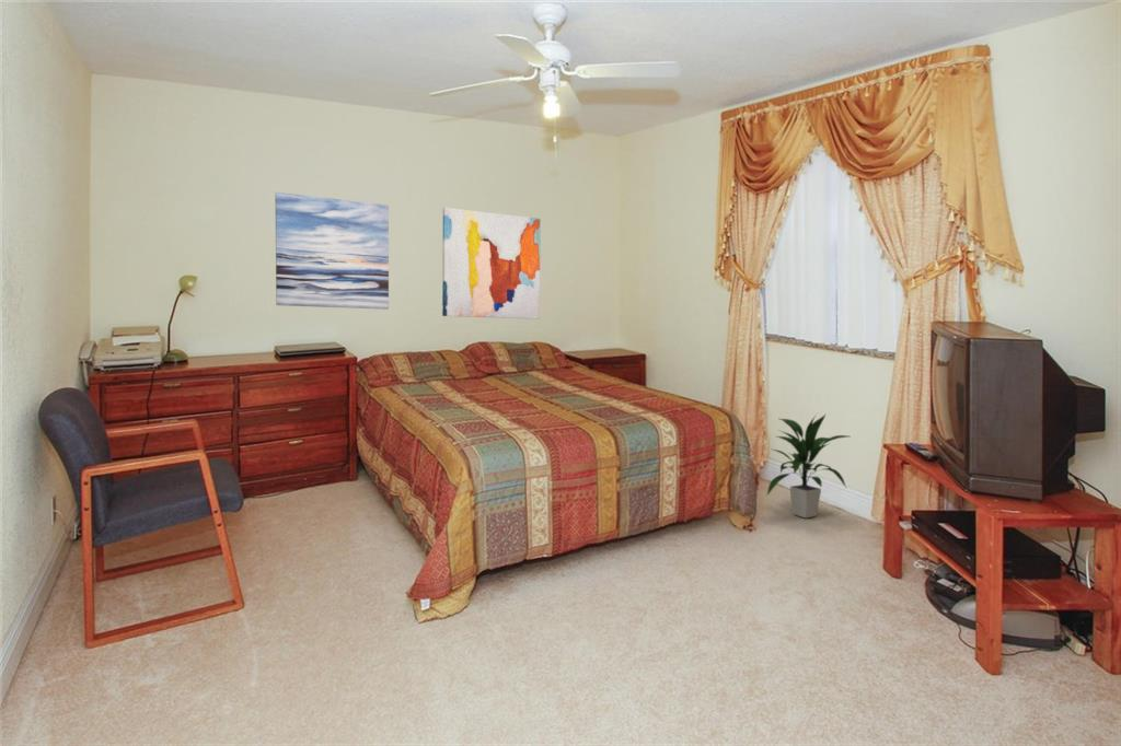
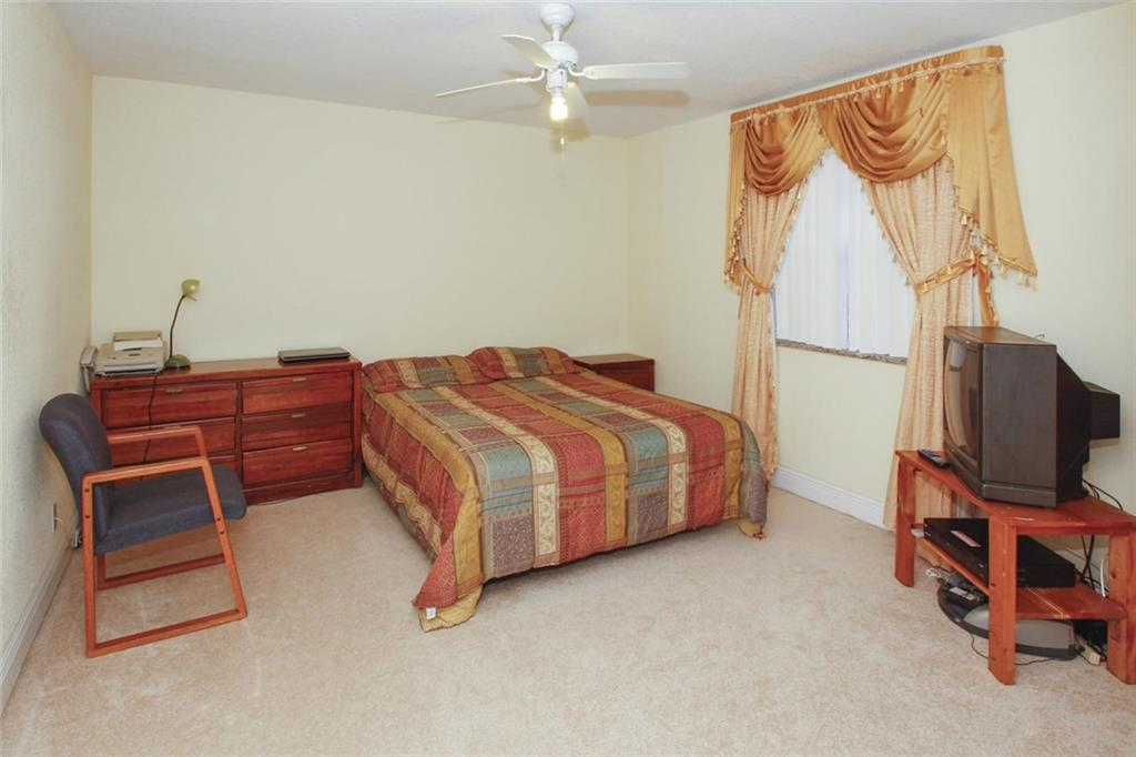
- wall art [441,207,542,320]
- wall art [274,191,390,311]
- indoor plant [765,411,850,518]
